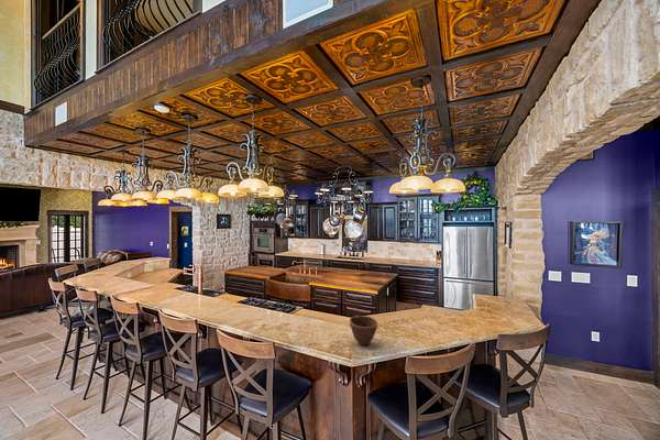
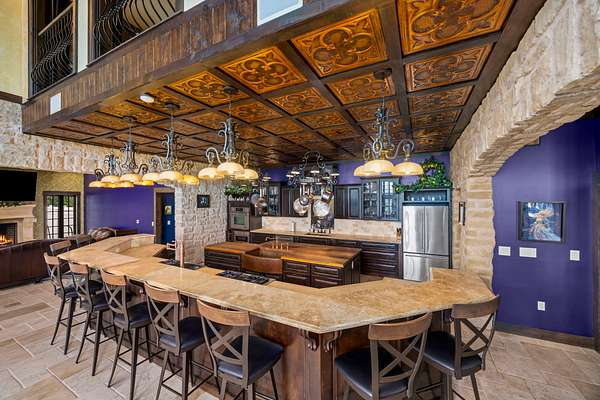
- bowl [349,315,378,346]
